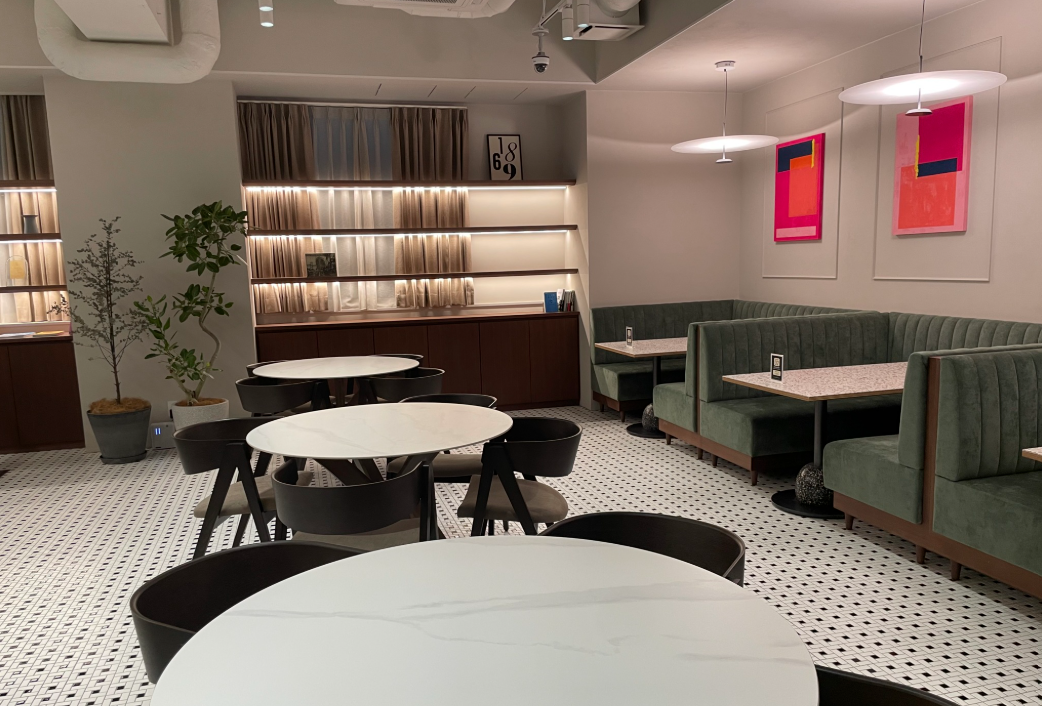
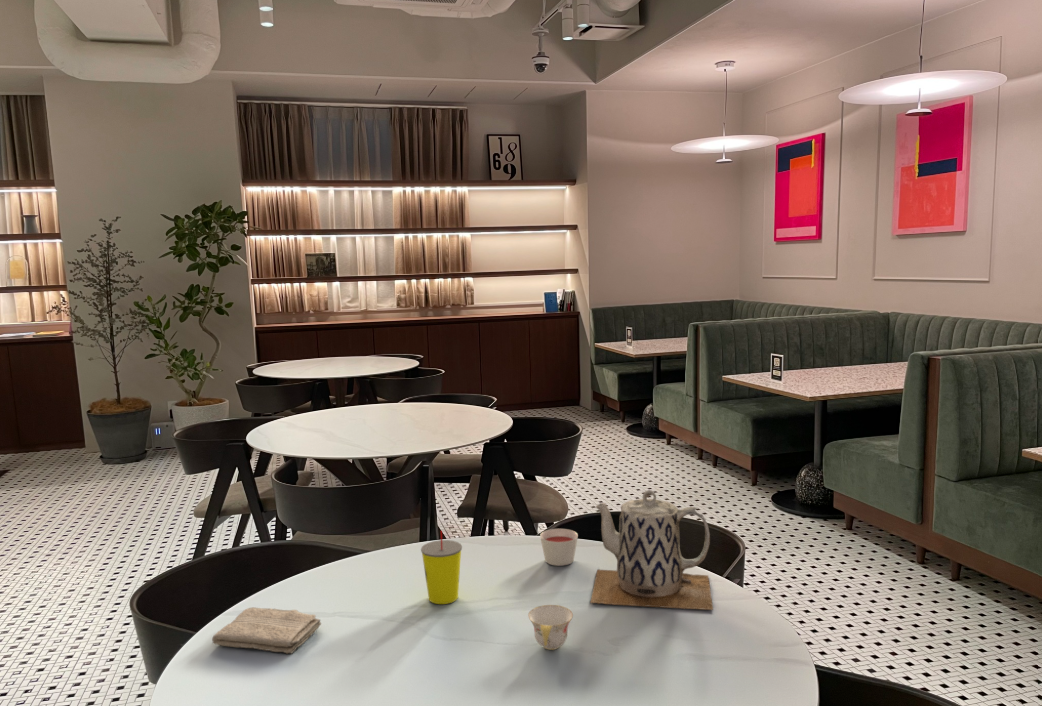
+ candle [539,528,579,567]
+ washcloth [211,606,322,655]
+ teacup [527,604,574,651]
+ straw [420,530,463,605]
+ teapot [590,489,714,611]
